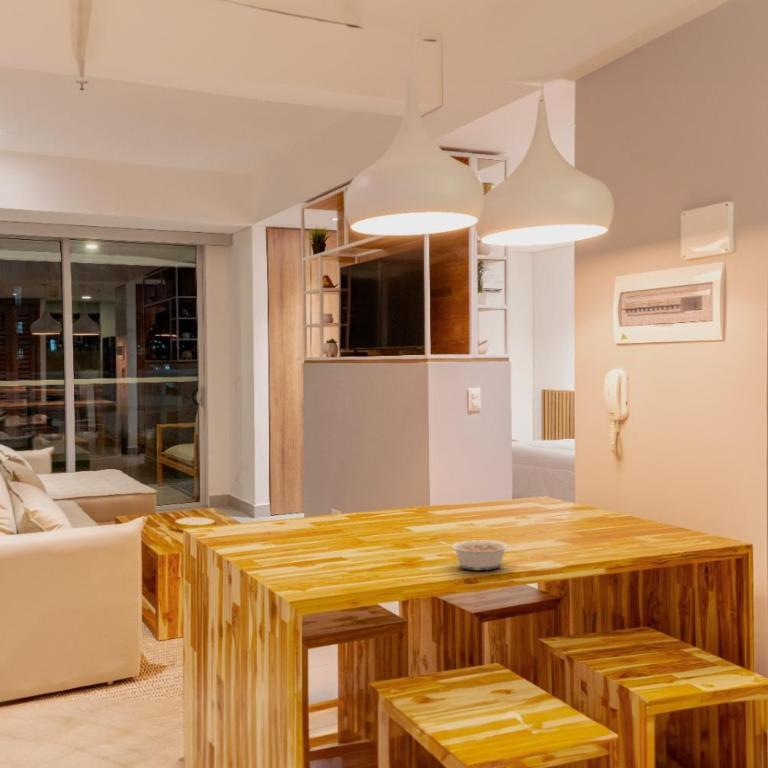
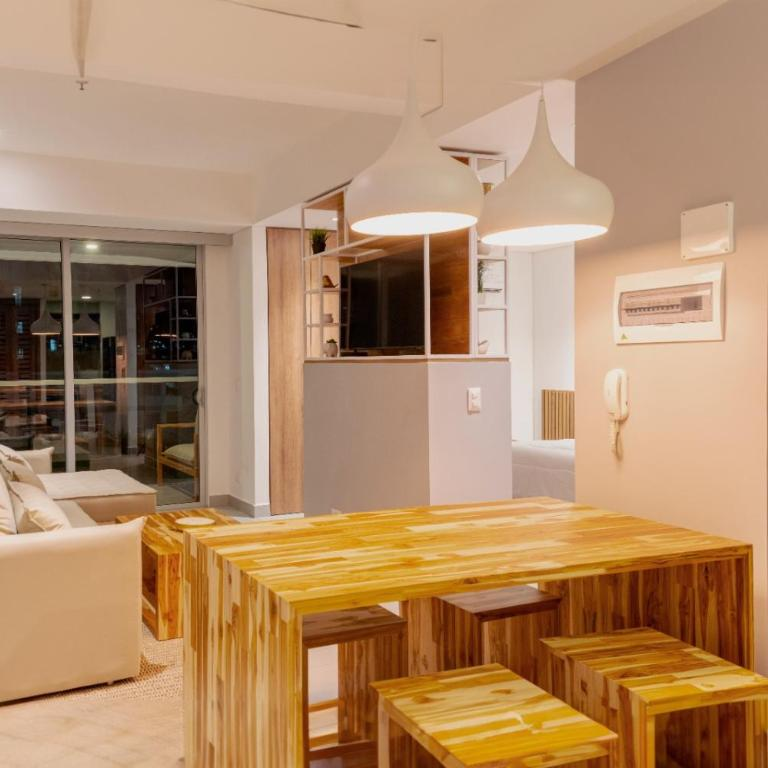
- legume [438,539,510,571]
